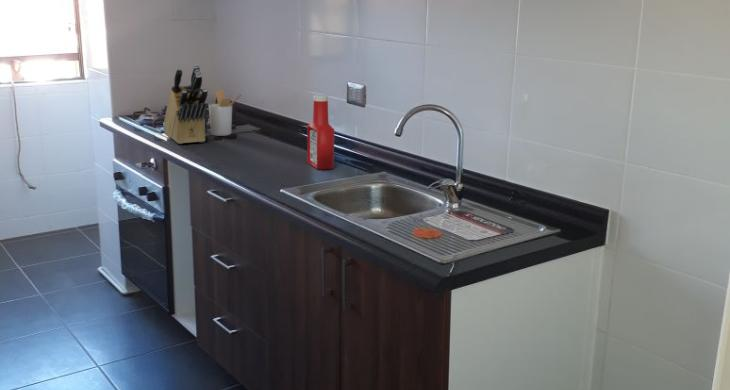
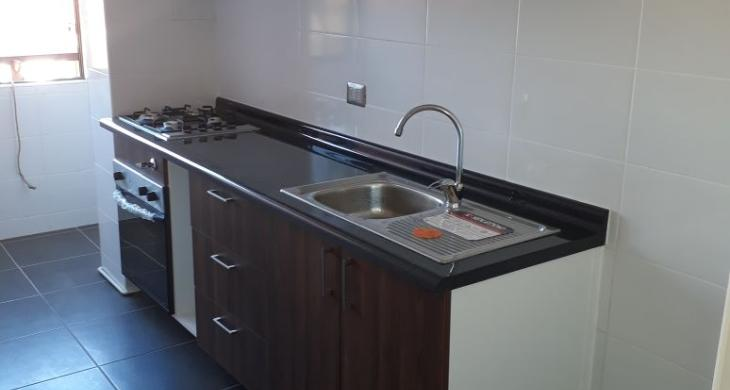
- soap bottle [306,94,335,171]
- knife block [162,63,209,145]
- utensil holder [208,88,244,137]
